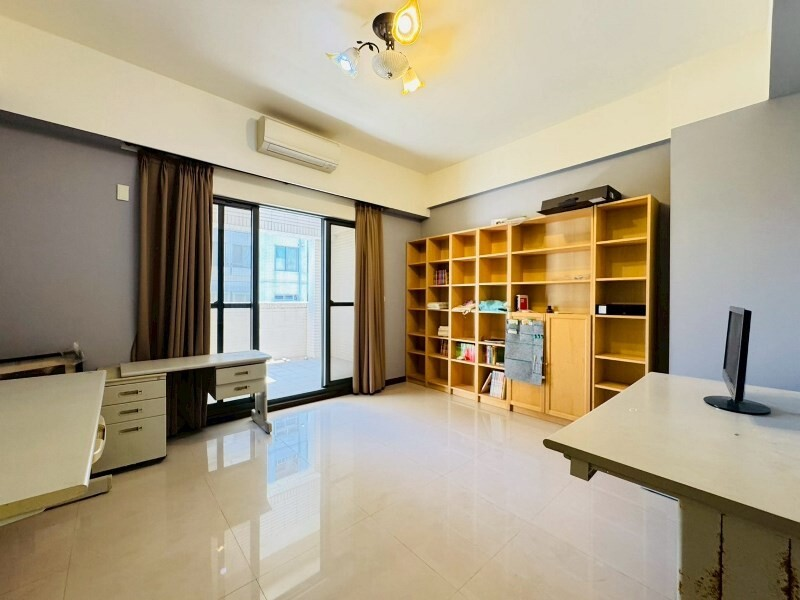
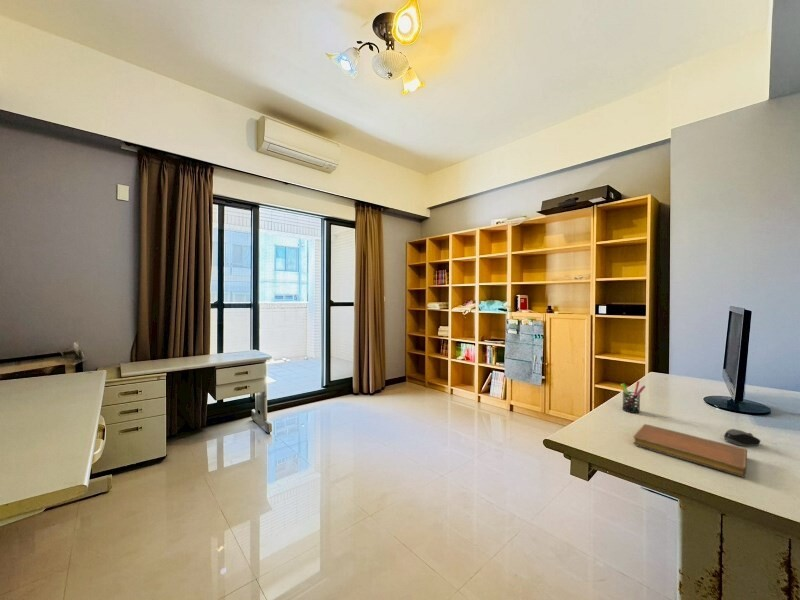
+ notebook [632,423,748,478]
+ computer mouse [723,428,762,447]
+ pen holder [620,380,646,414]
